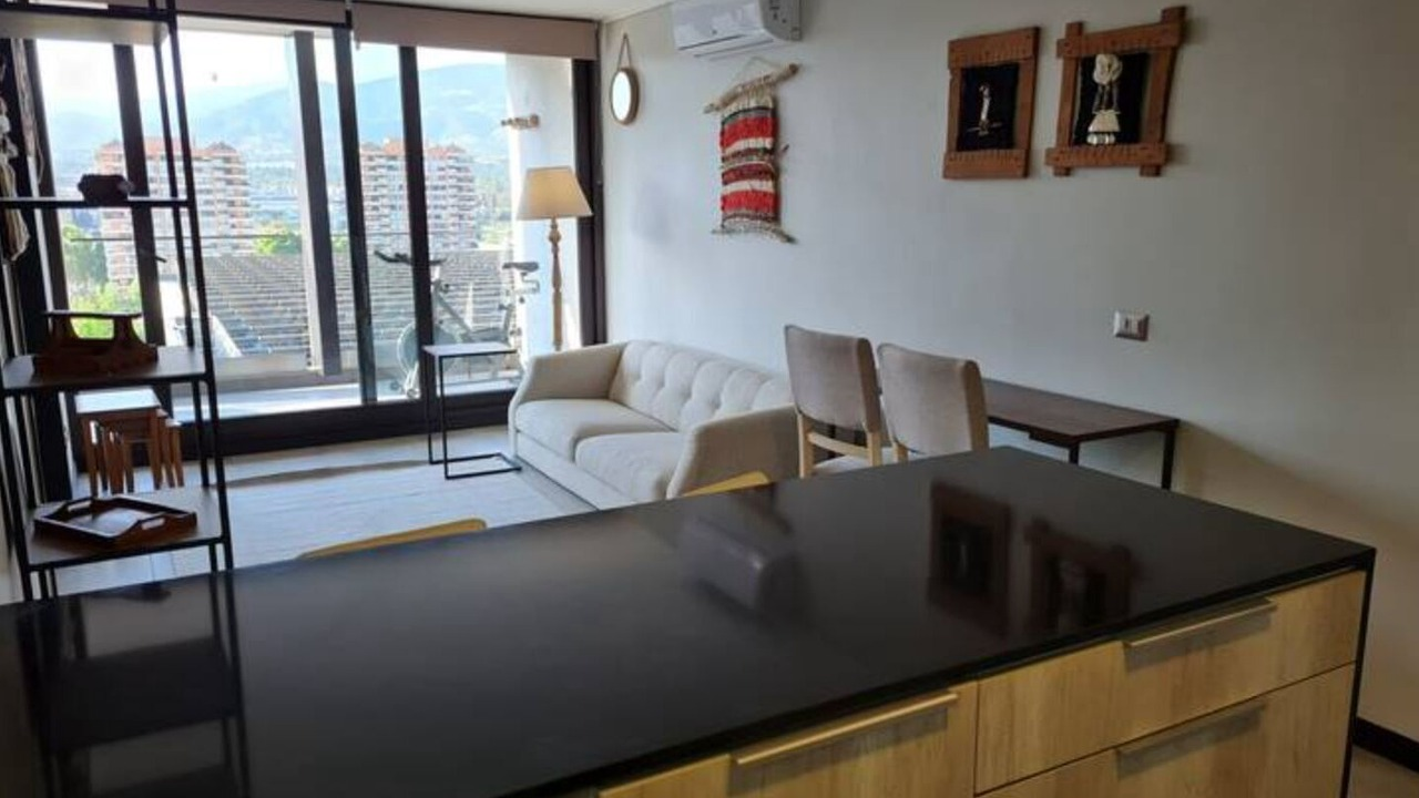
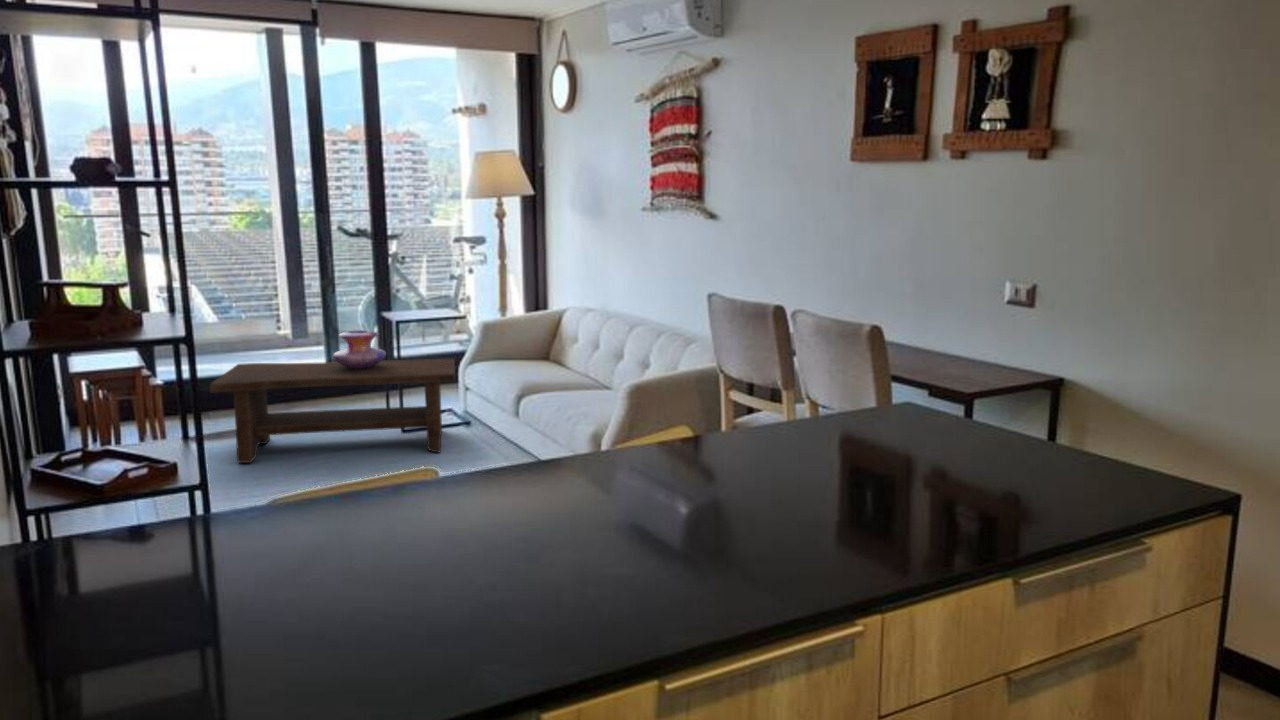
+ coffee table [209,357,456,464]
+ decorative vase [332,329,387,369]
